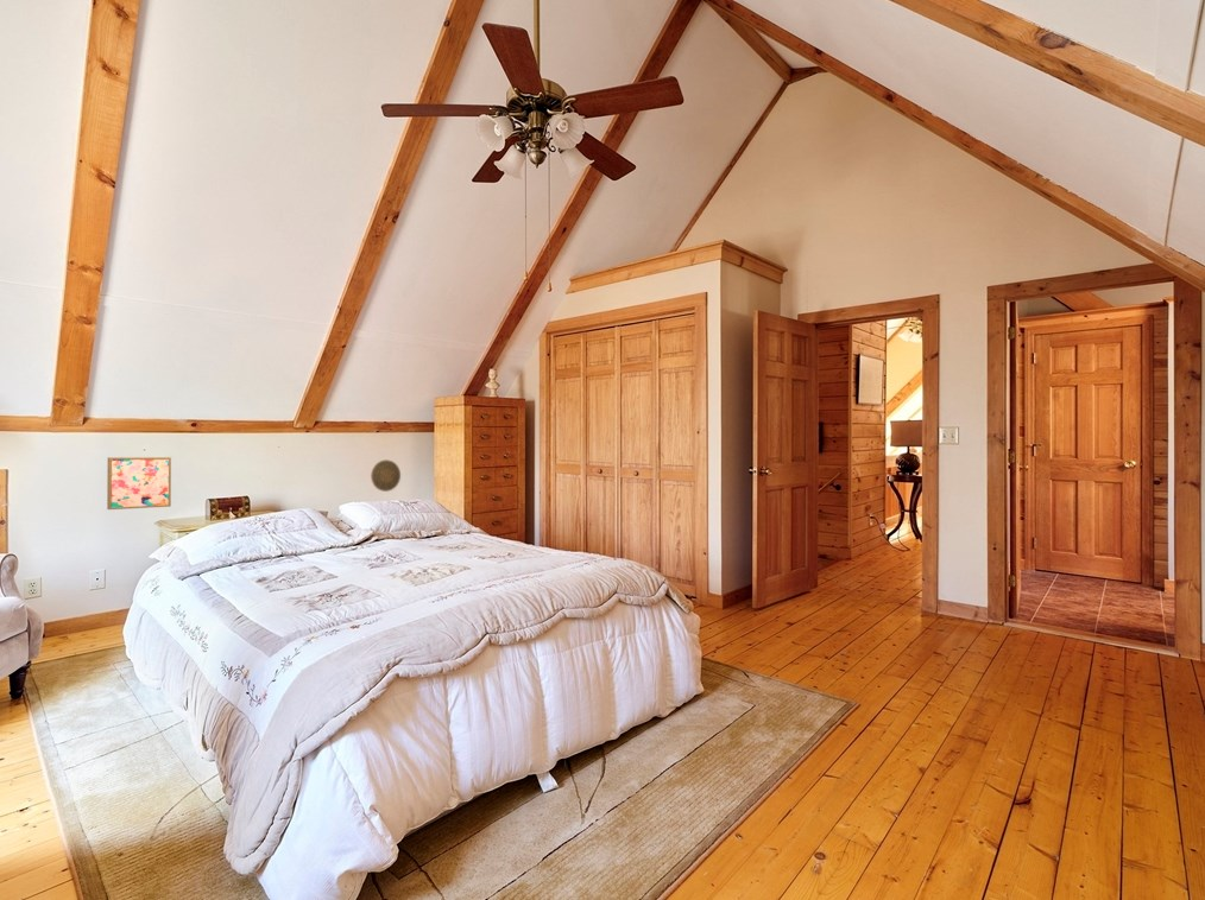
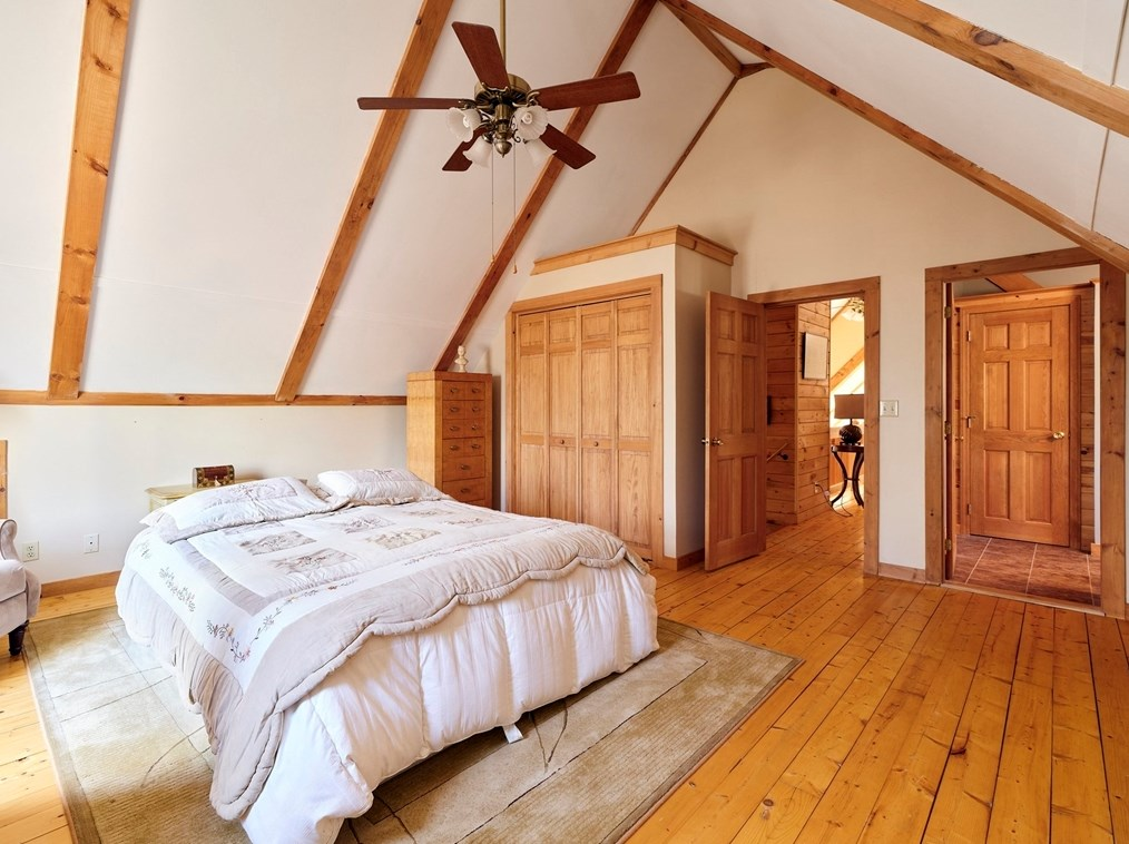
- wall art [106,456,172,511]
- decorative plate [370,458,402,493]
